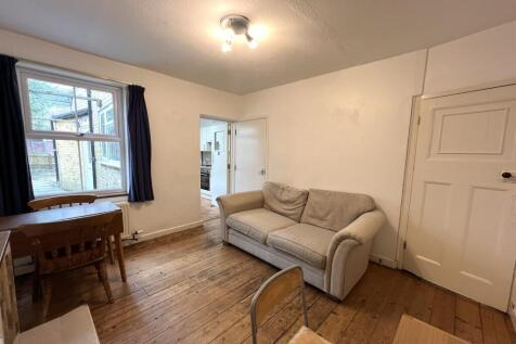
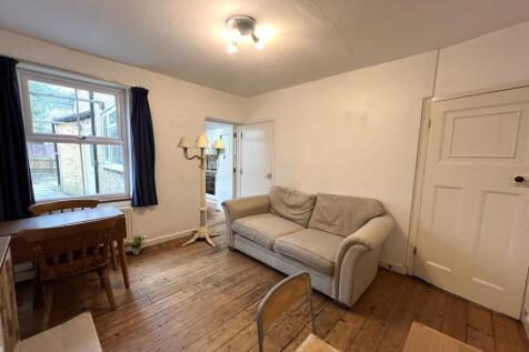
+ floor lamp [177,131,227,248]
+ potted plant [123,235,148,255]
